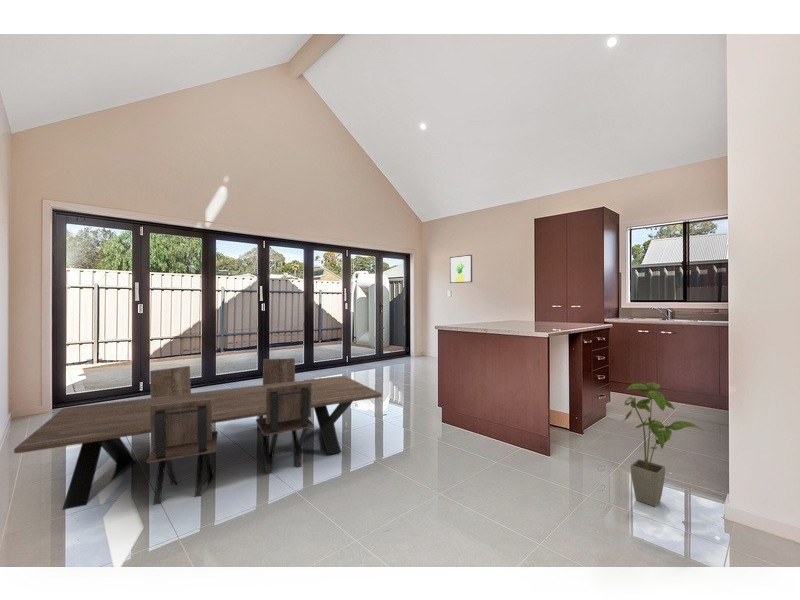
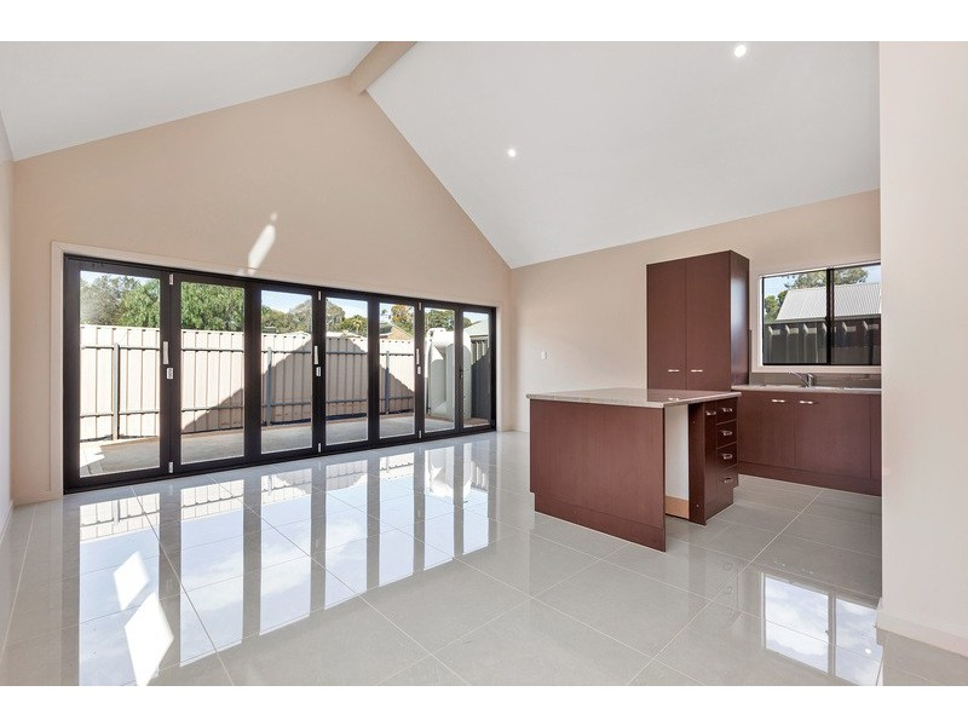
- dining table [13,357,383,511]
- house plant [622,382,703,508]
- wall art [449,254,473,284]
